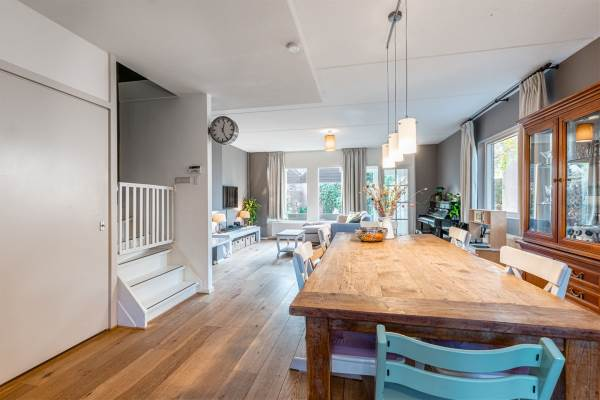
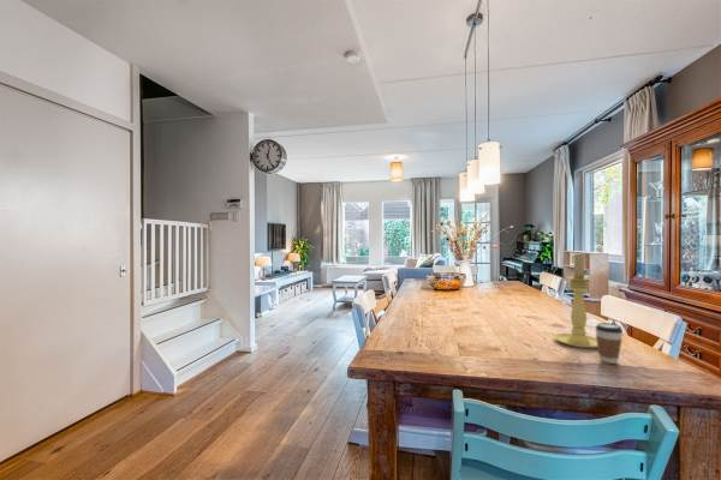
+ candle holder [553,251,598,349]
+ coffee cup [594,322,624,365]
